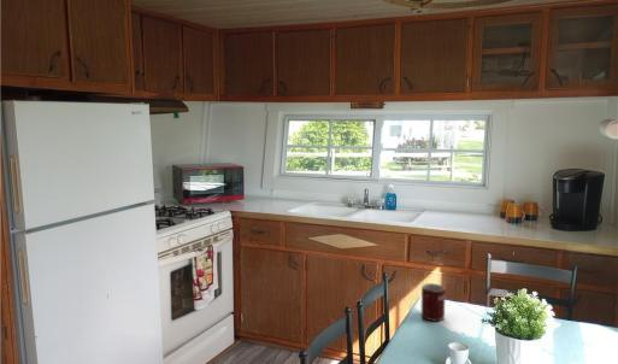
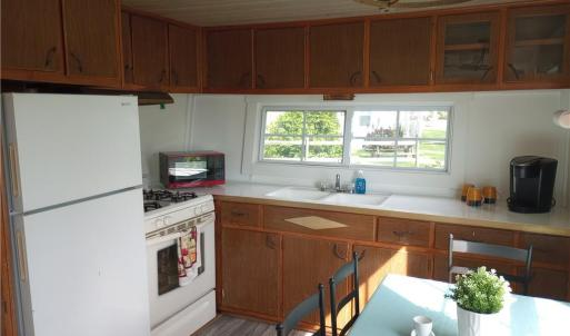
- mug [420,282,447,323]
